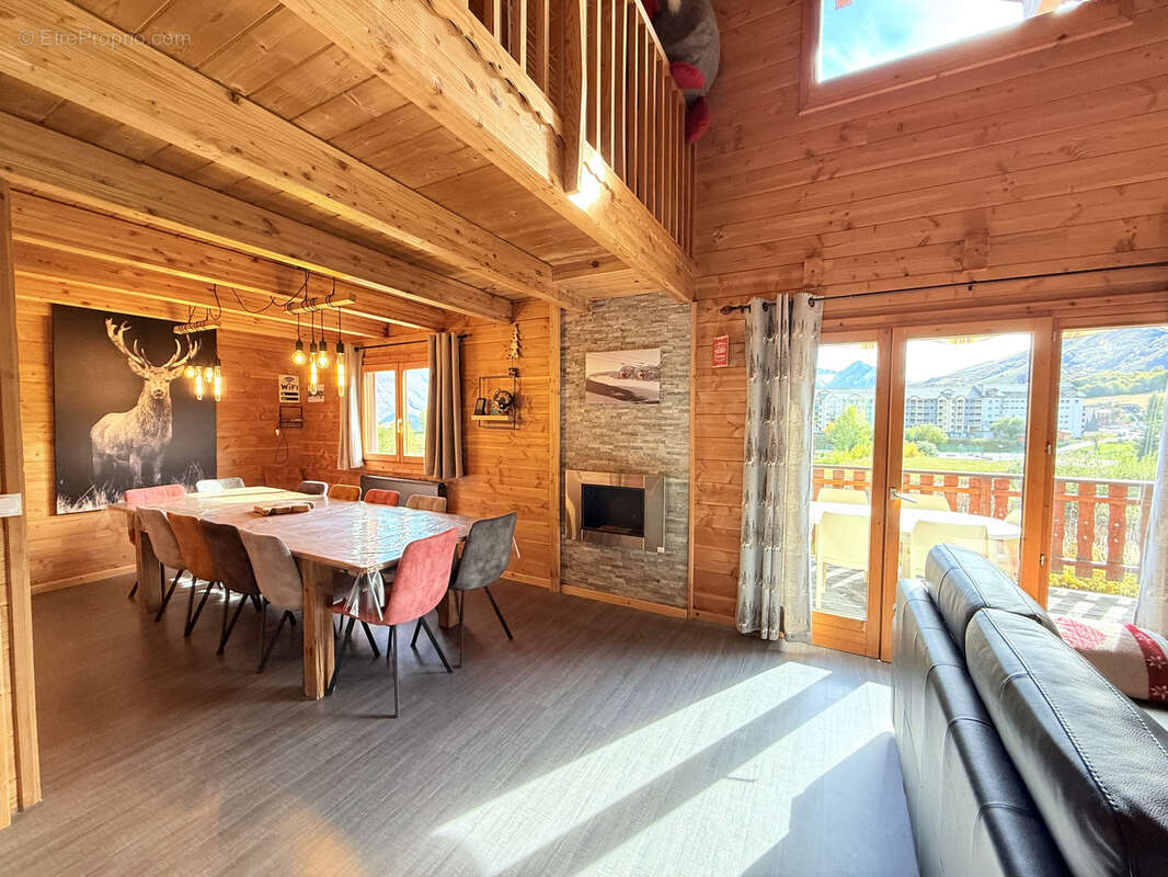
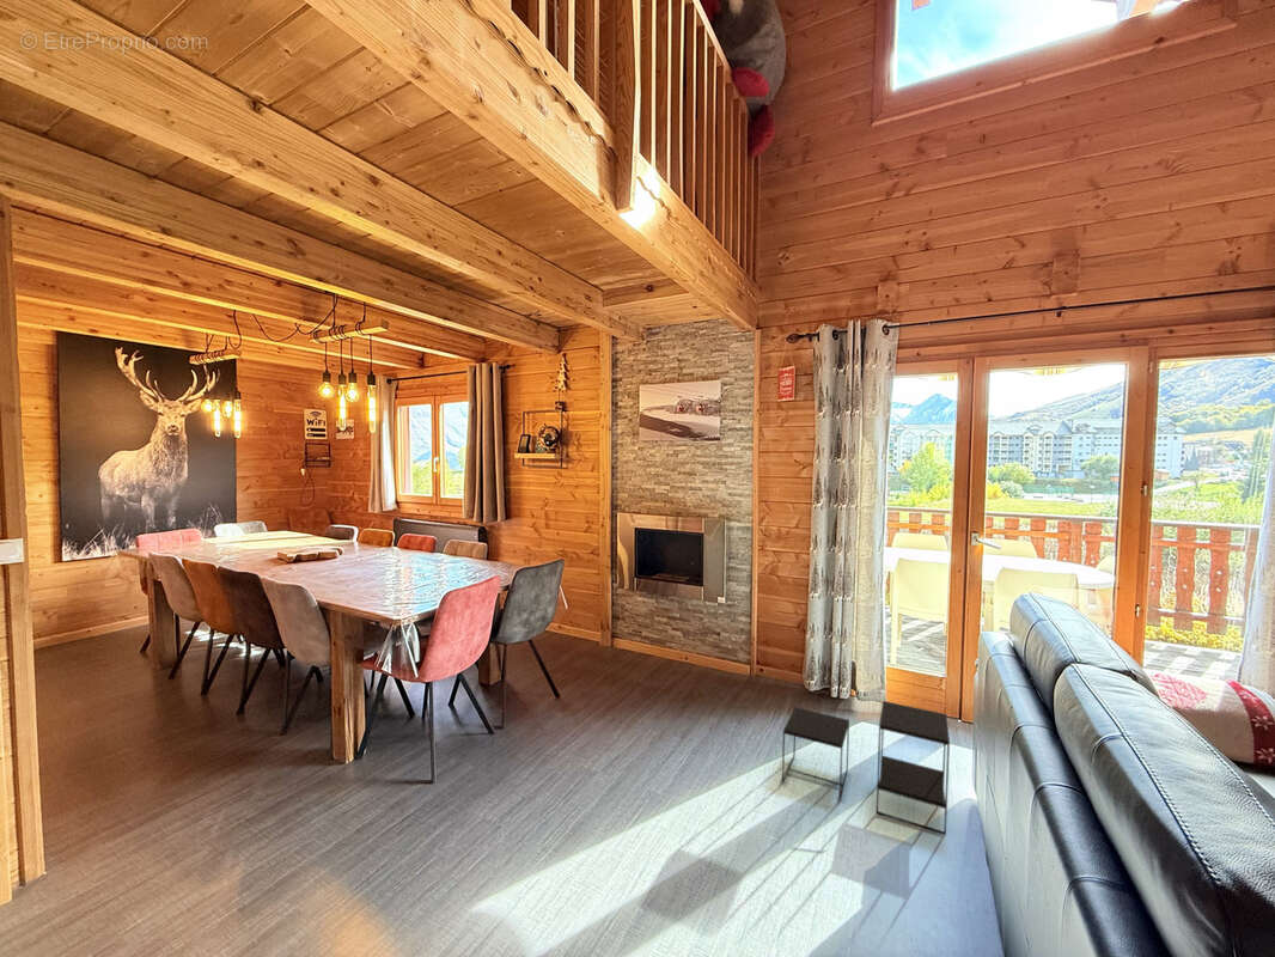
+ side table [781,700,951,836]
